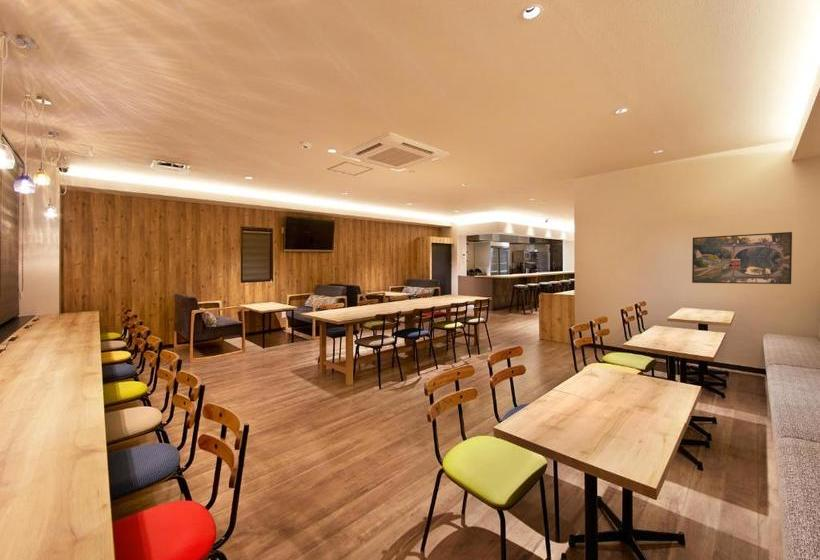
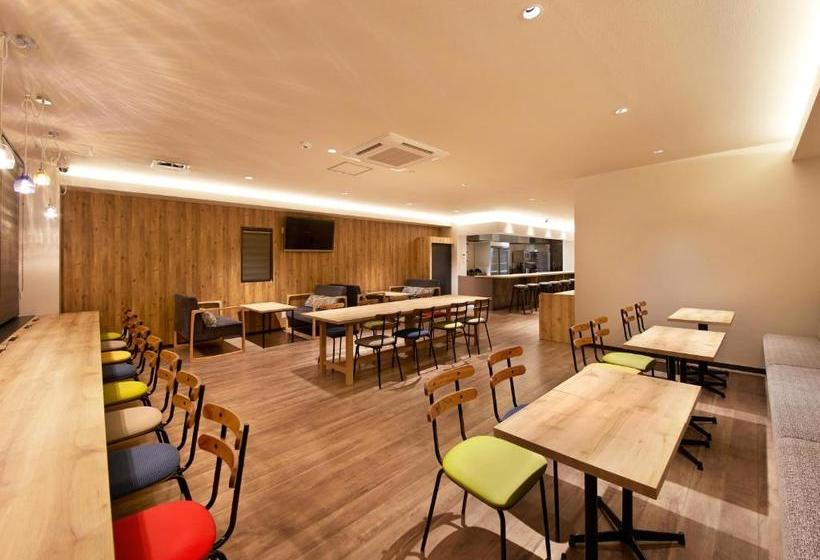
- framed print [691,231,793,285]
